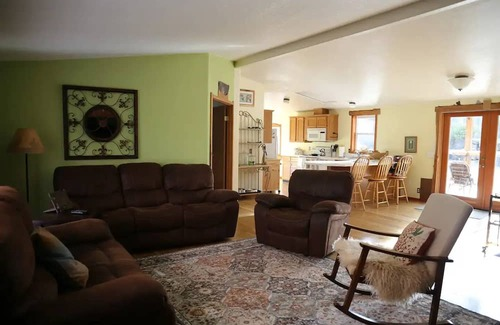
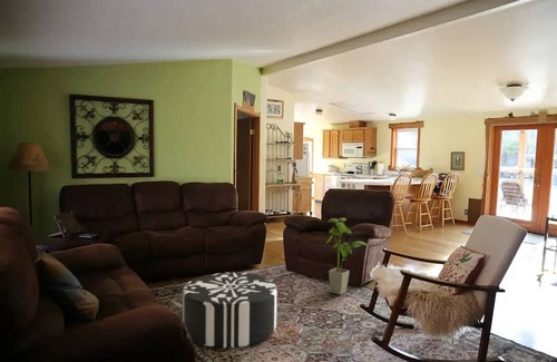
+ pouf [182,272,278,350]
+ house plant [325,217,369,296]
